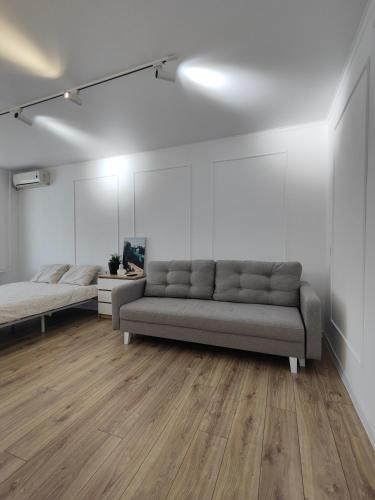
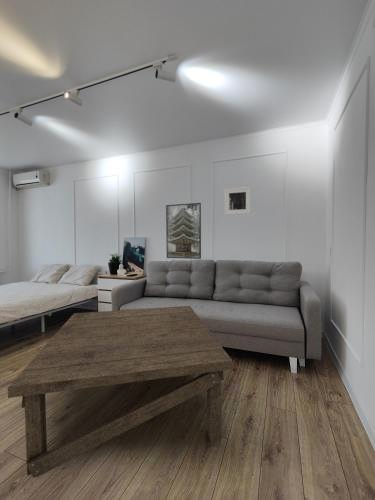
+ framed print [223,186,252,216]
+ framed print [165,202,202,260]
+ coffee table [7,305,233,479]
